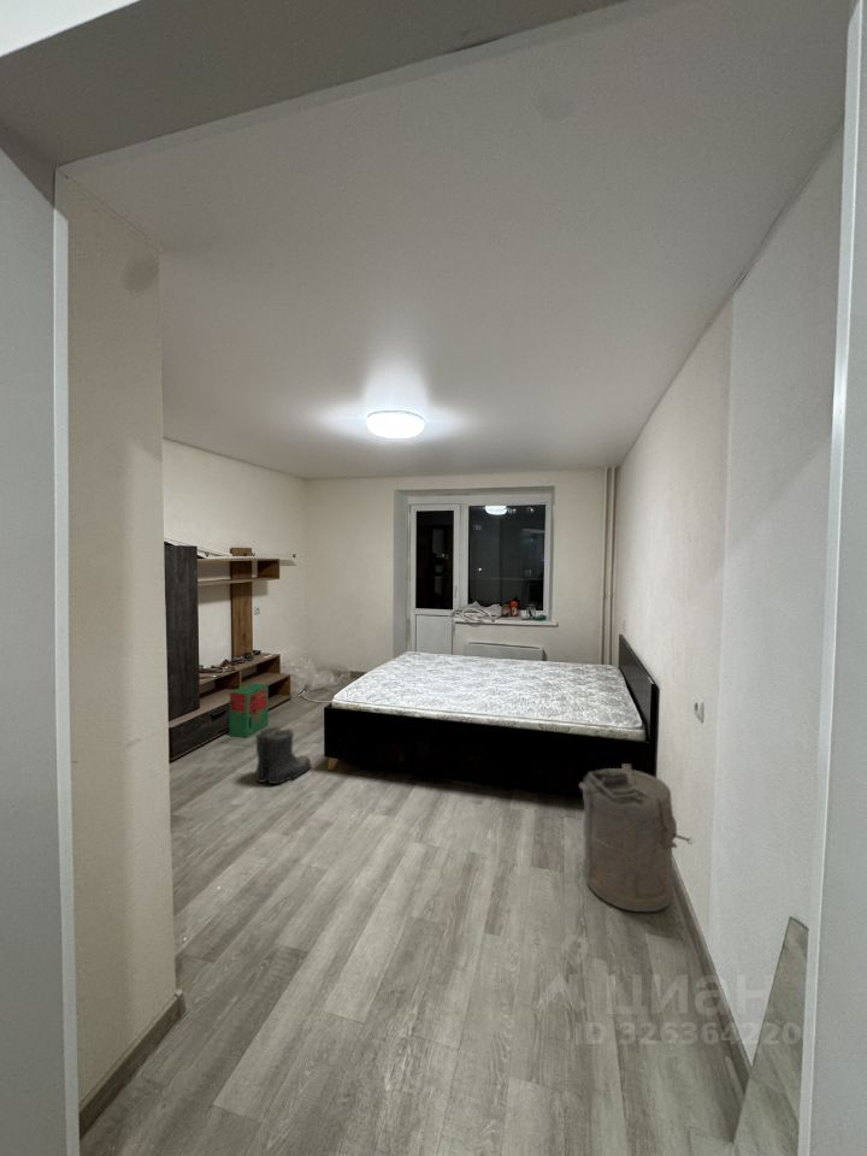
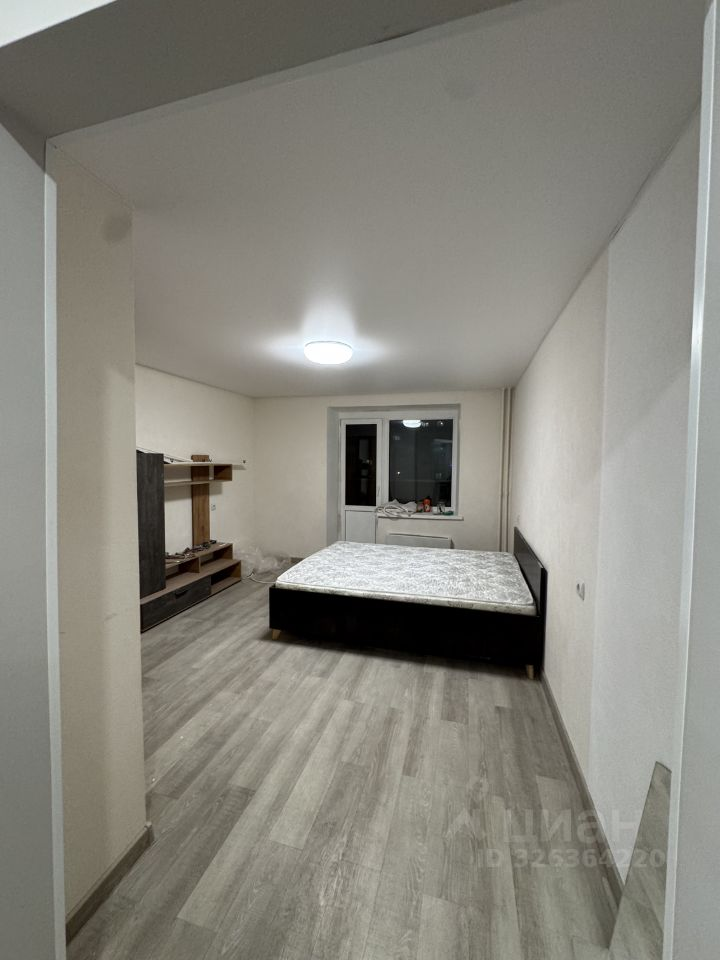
- boots [254,725,313,785]
- cardboard box [229,683,270,738]
- laundry hamper [578,762,694,913]
